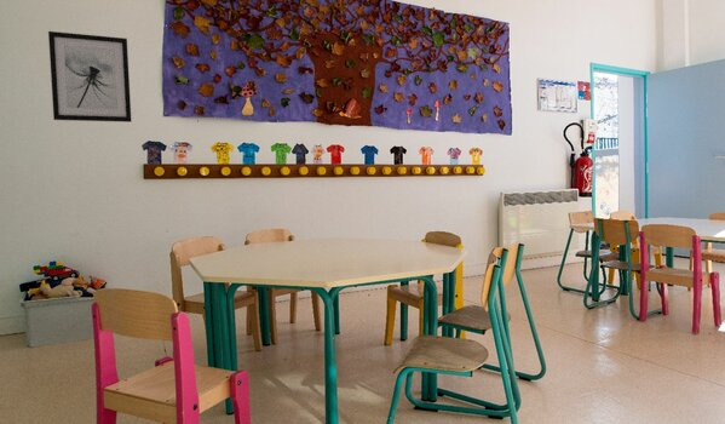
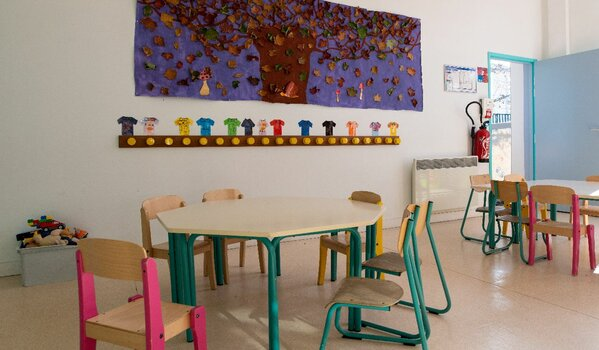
- wall art [47,30,132,124]
